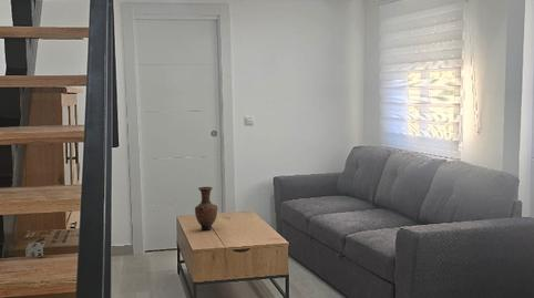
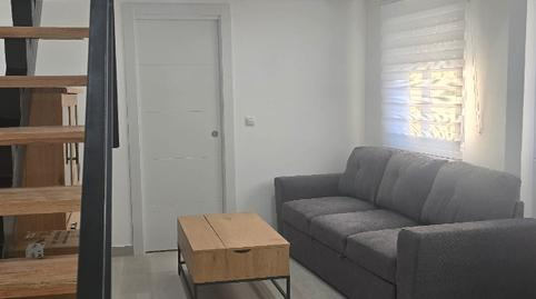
- vase [194,186,218,232]
